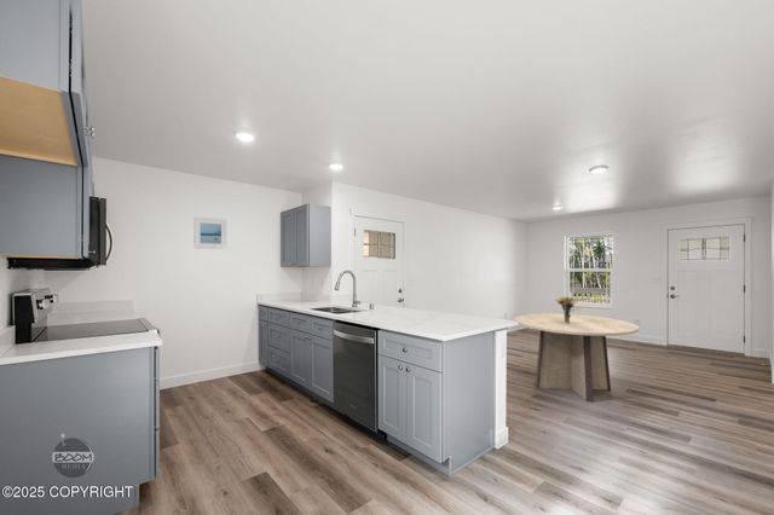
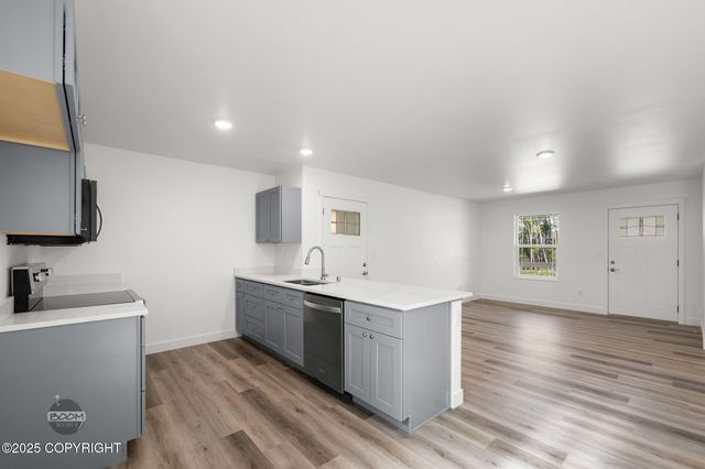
- dining table [513,312,640,404]
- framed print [192,216,229,250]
- bouquet [554,295,583,324]
